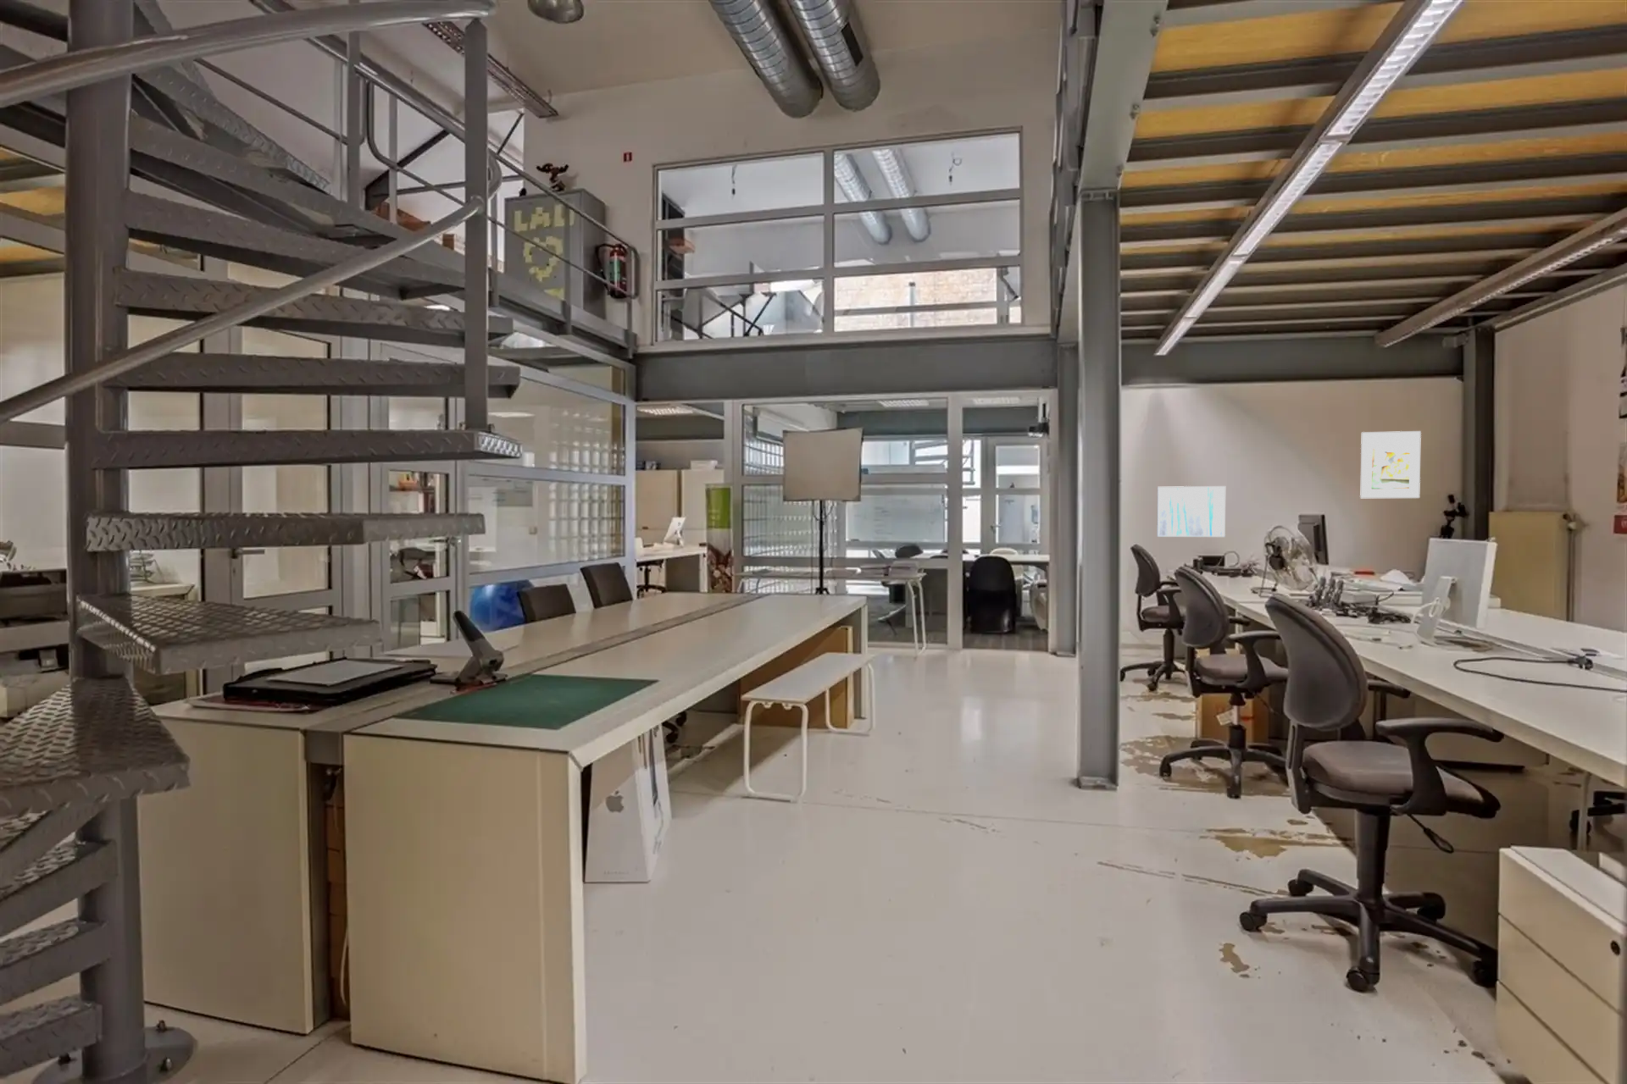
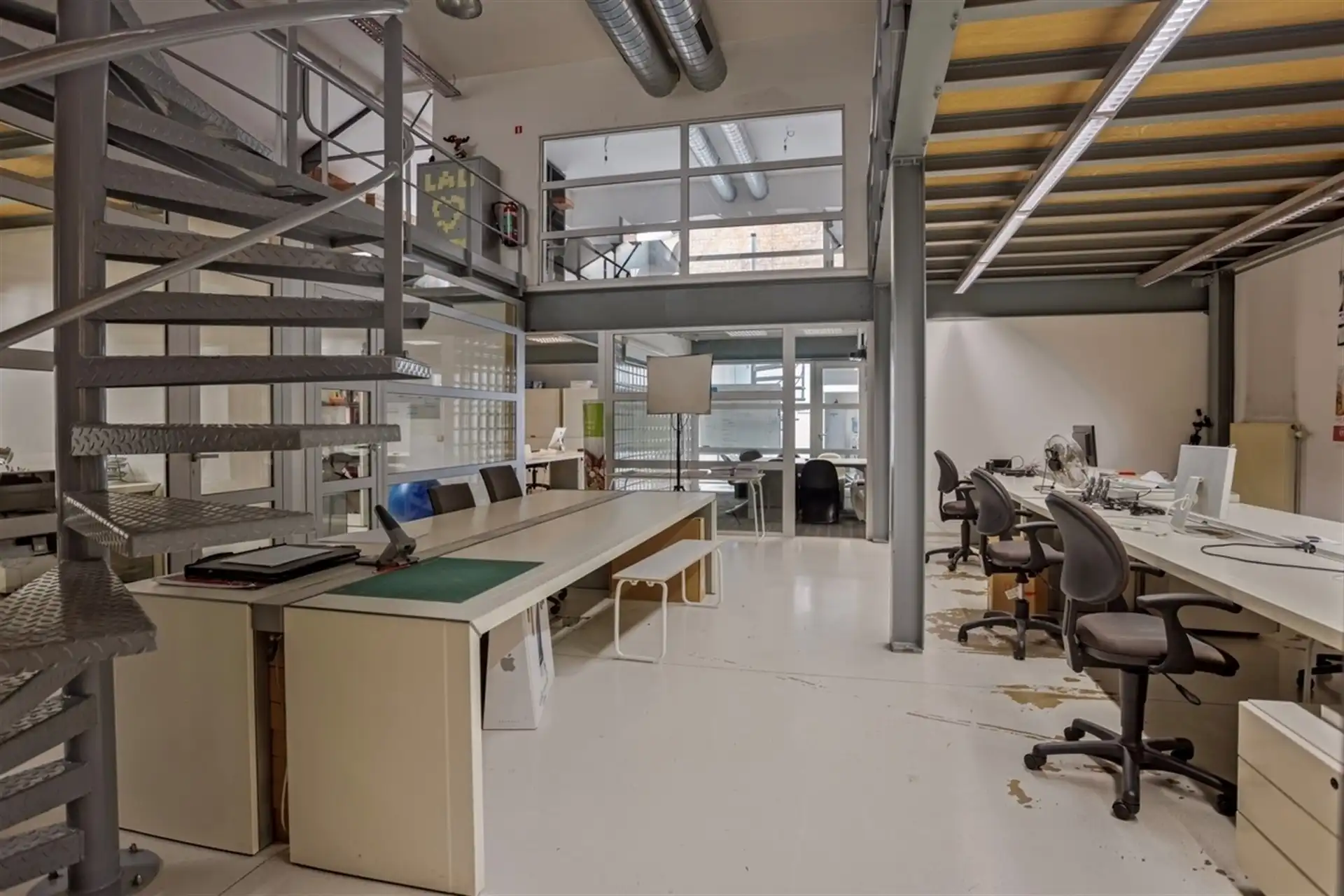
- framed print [1359,431,1422,498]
- wall art [1156,485,1226,537]
